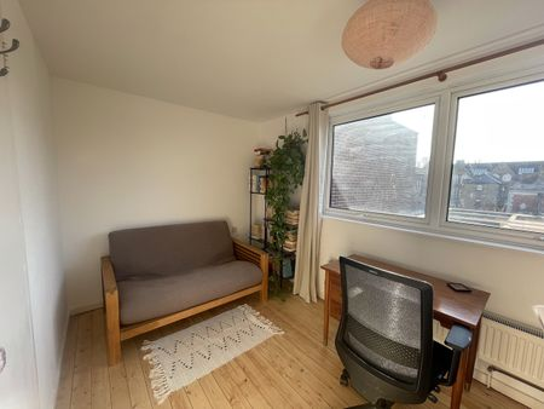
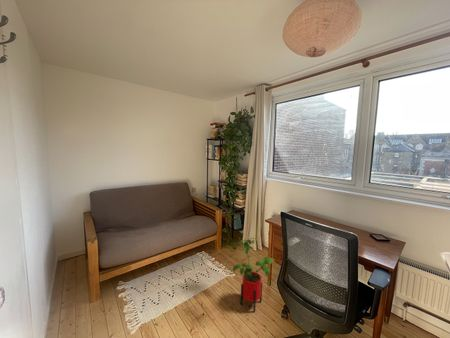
+ house plant [232,237,275,313]
